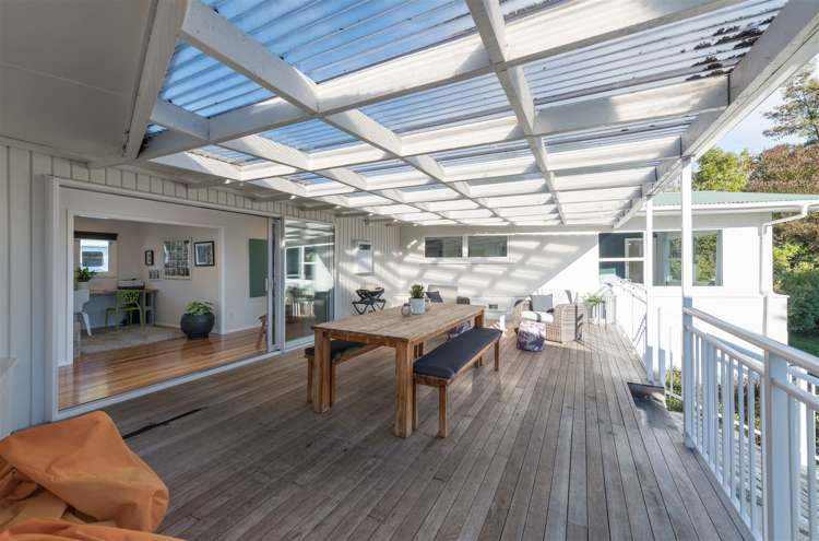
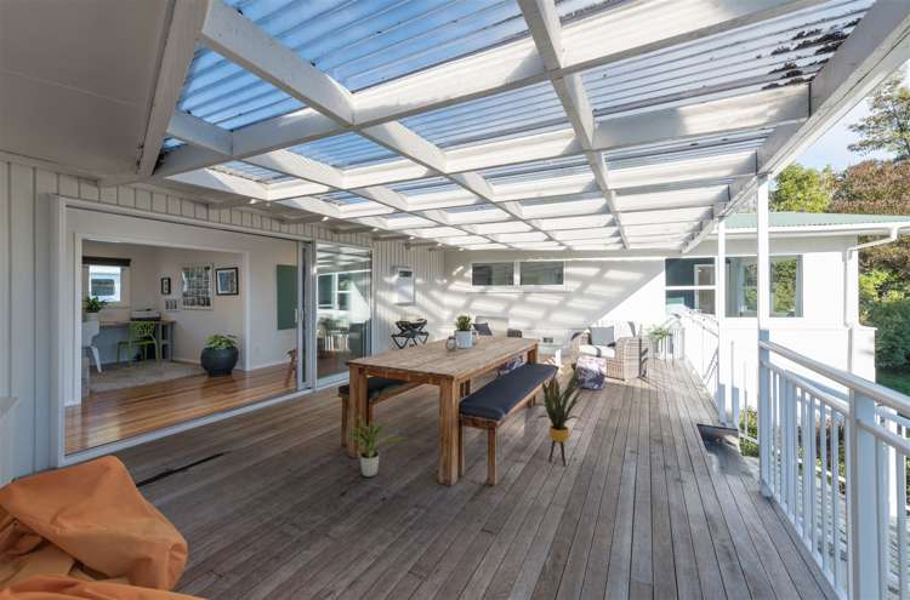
+ house plant [528,367,591,467]
+ potted plant [346,415,403,478]
